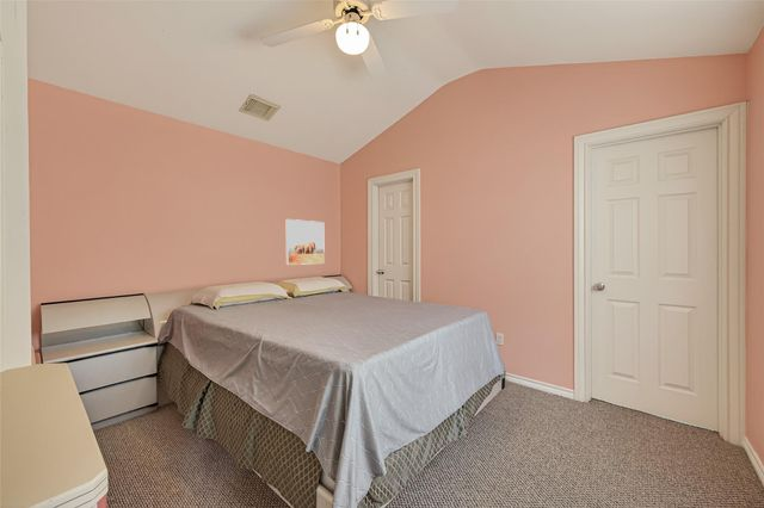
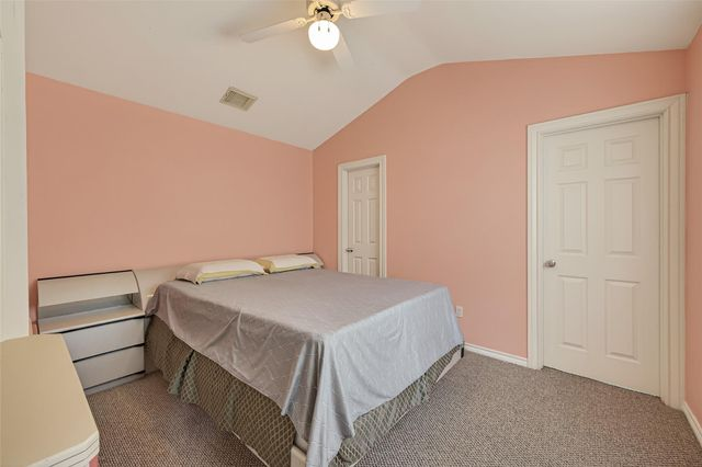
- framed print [285,218,326,266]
